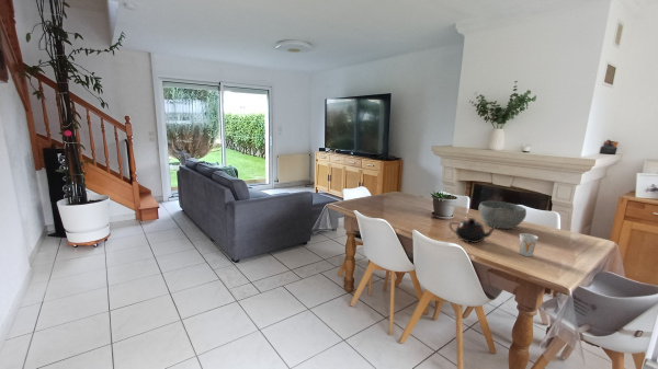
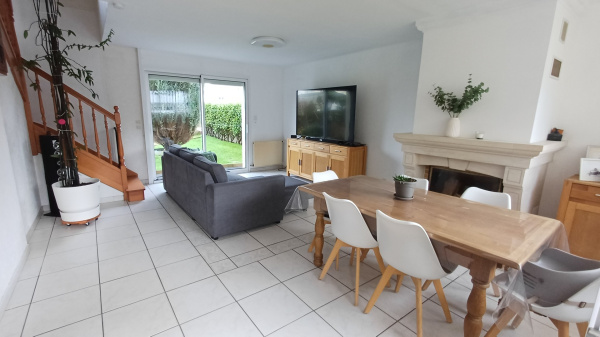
- bowl [478,200,527,230]
- teapot [447,217,498,244]
- cup [519,232,540,257]
